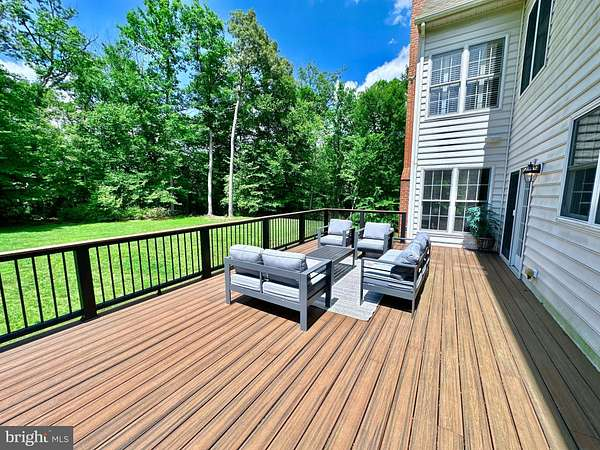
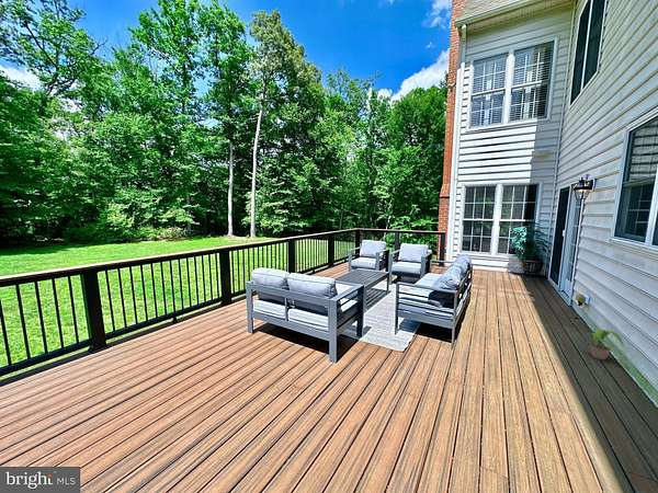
+ potted plant [580,329,625,360]
